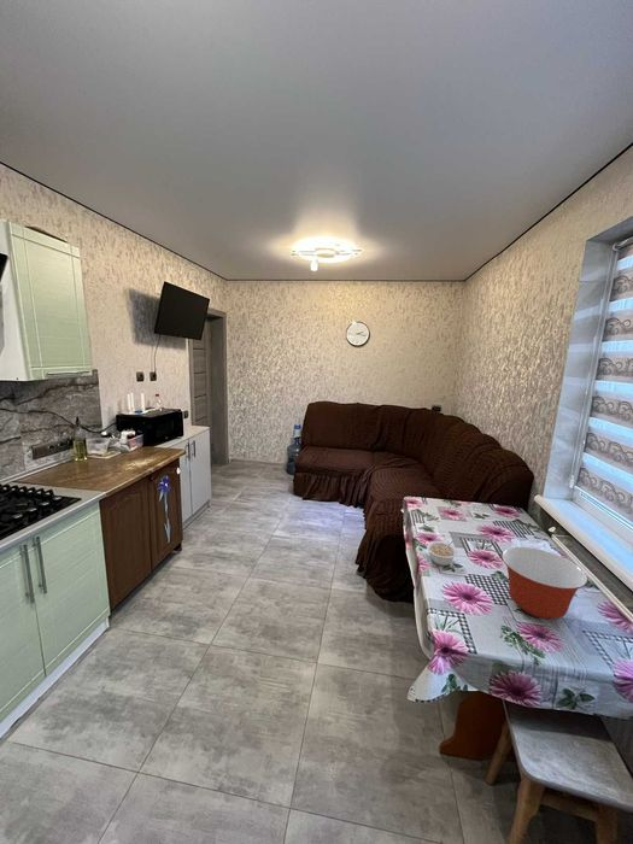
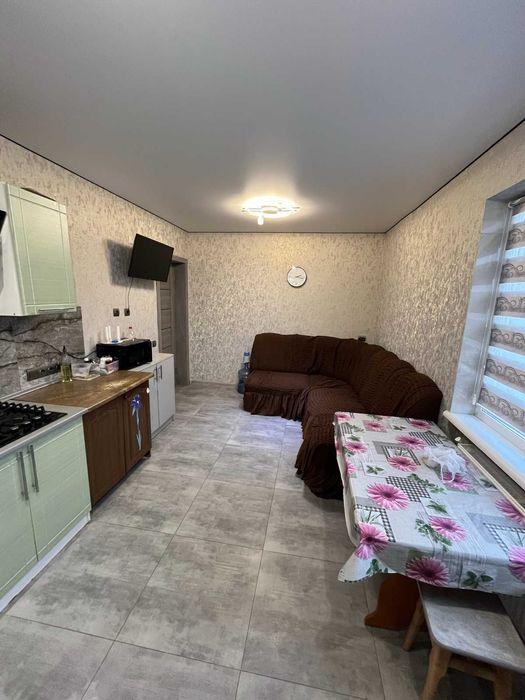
- legume [426,539,458,567]
- mixing bowl [500,546,588,620]
